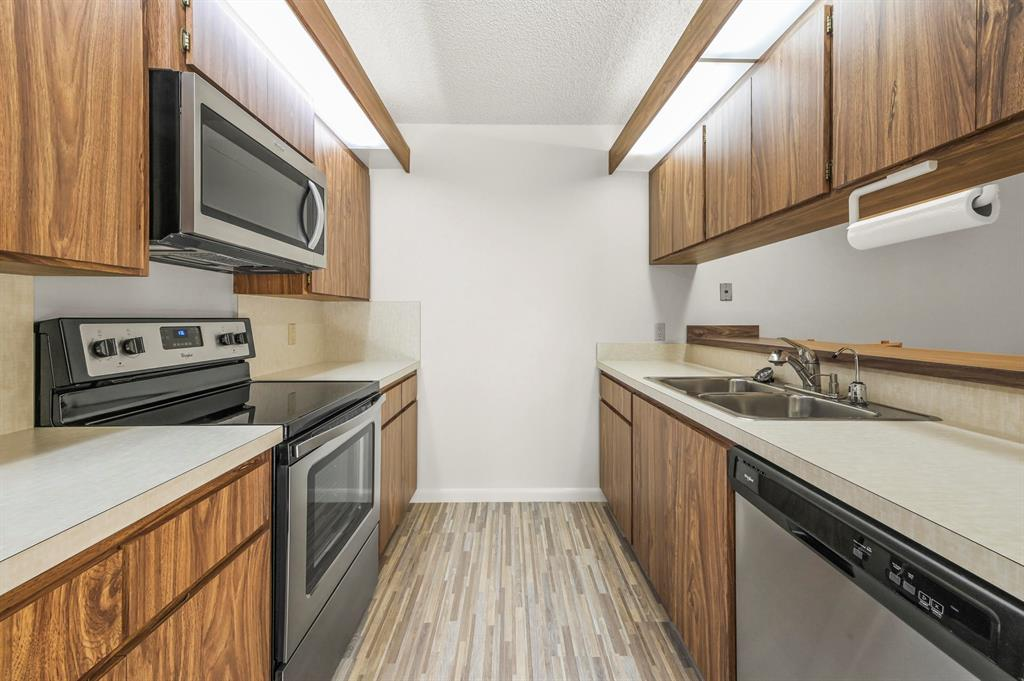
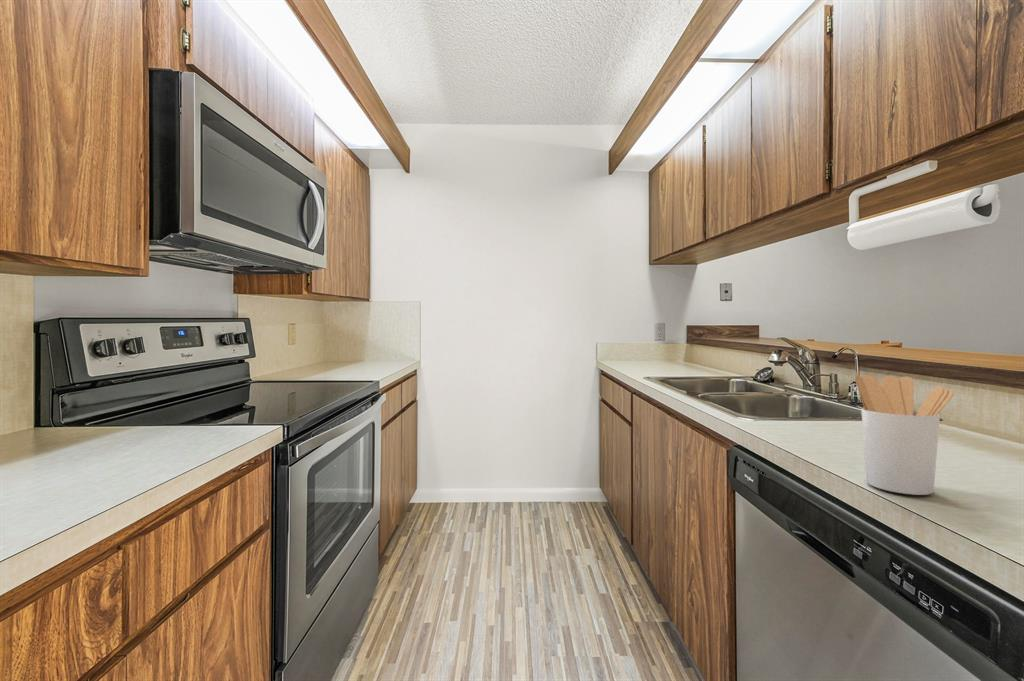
+ utensil holder [854,372,955,496]
